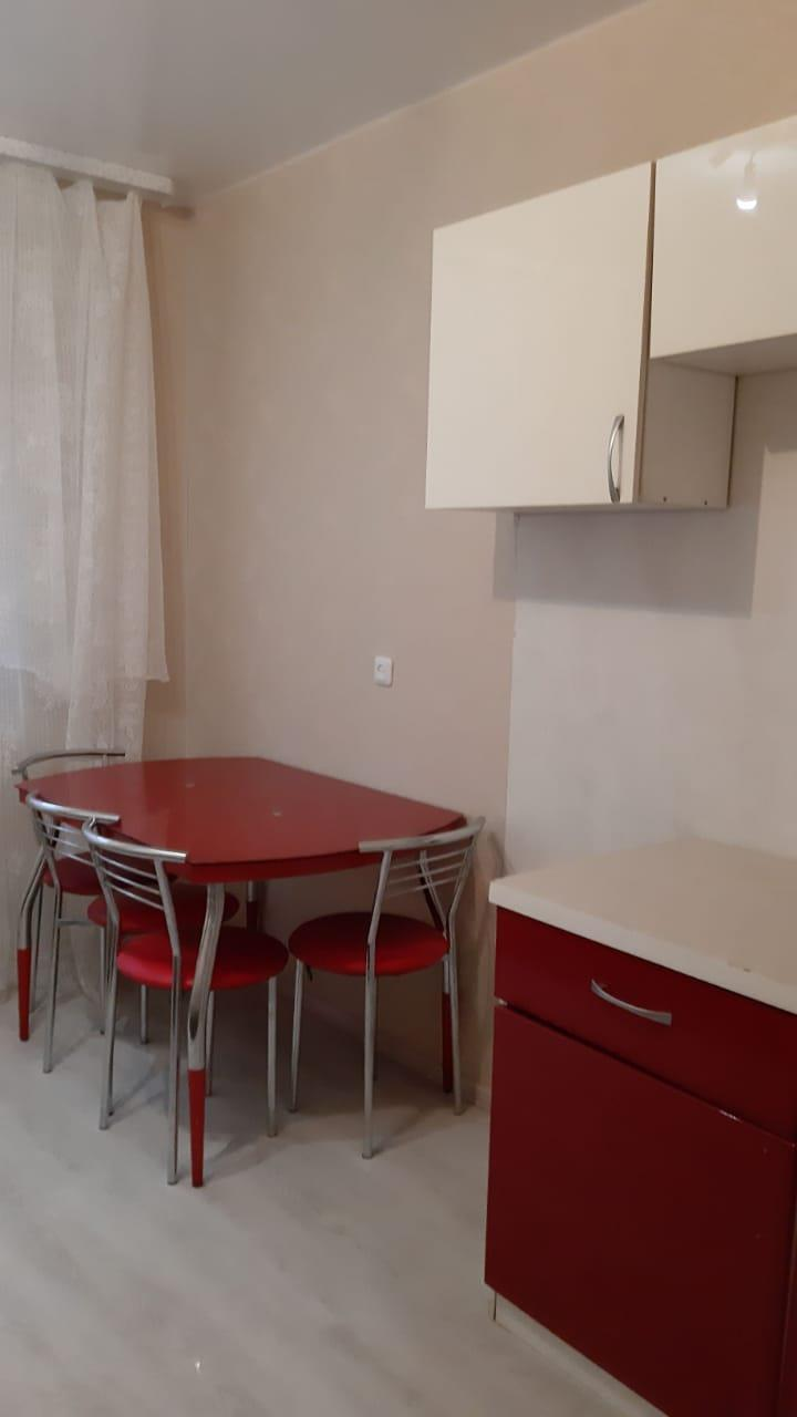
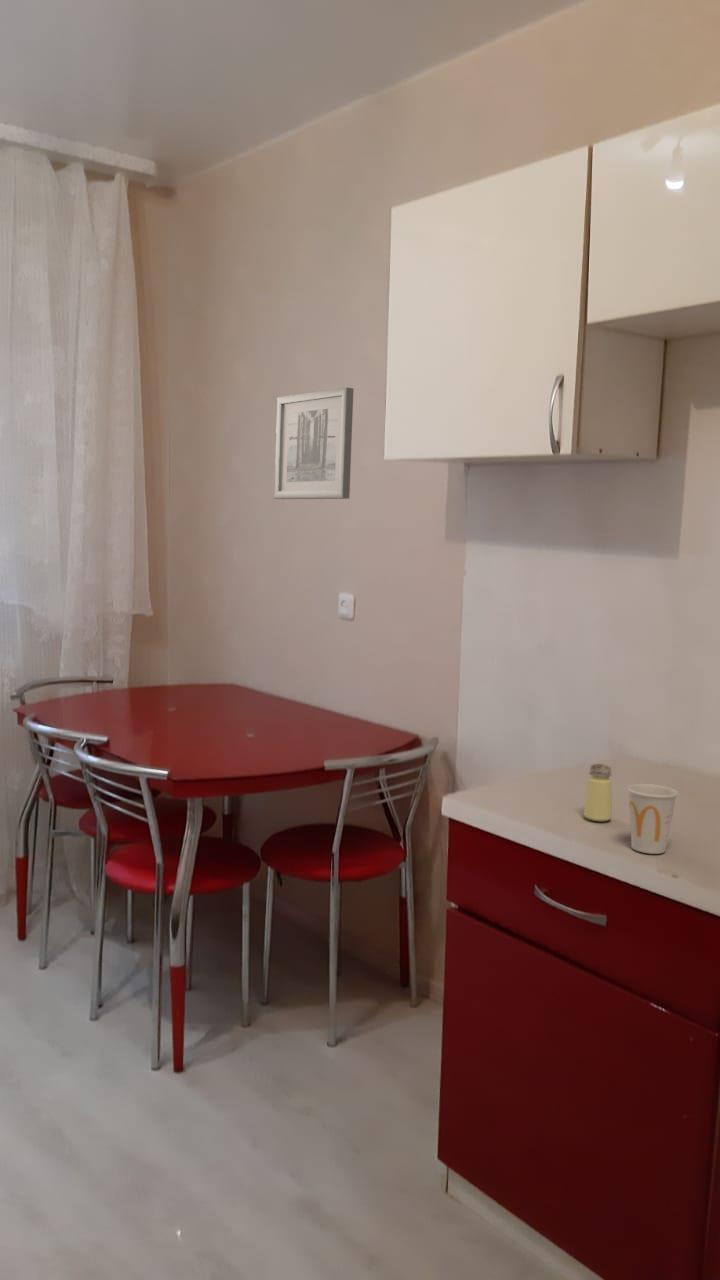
+ wall art [274,387,354,500]
+ saltshaker [583,763,613,822]
+ cup [627,783,679,855]
